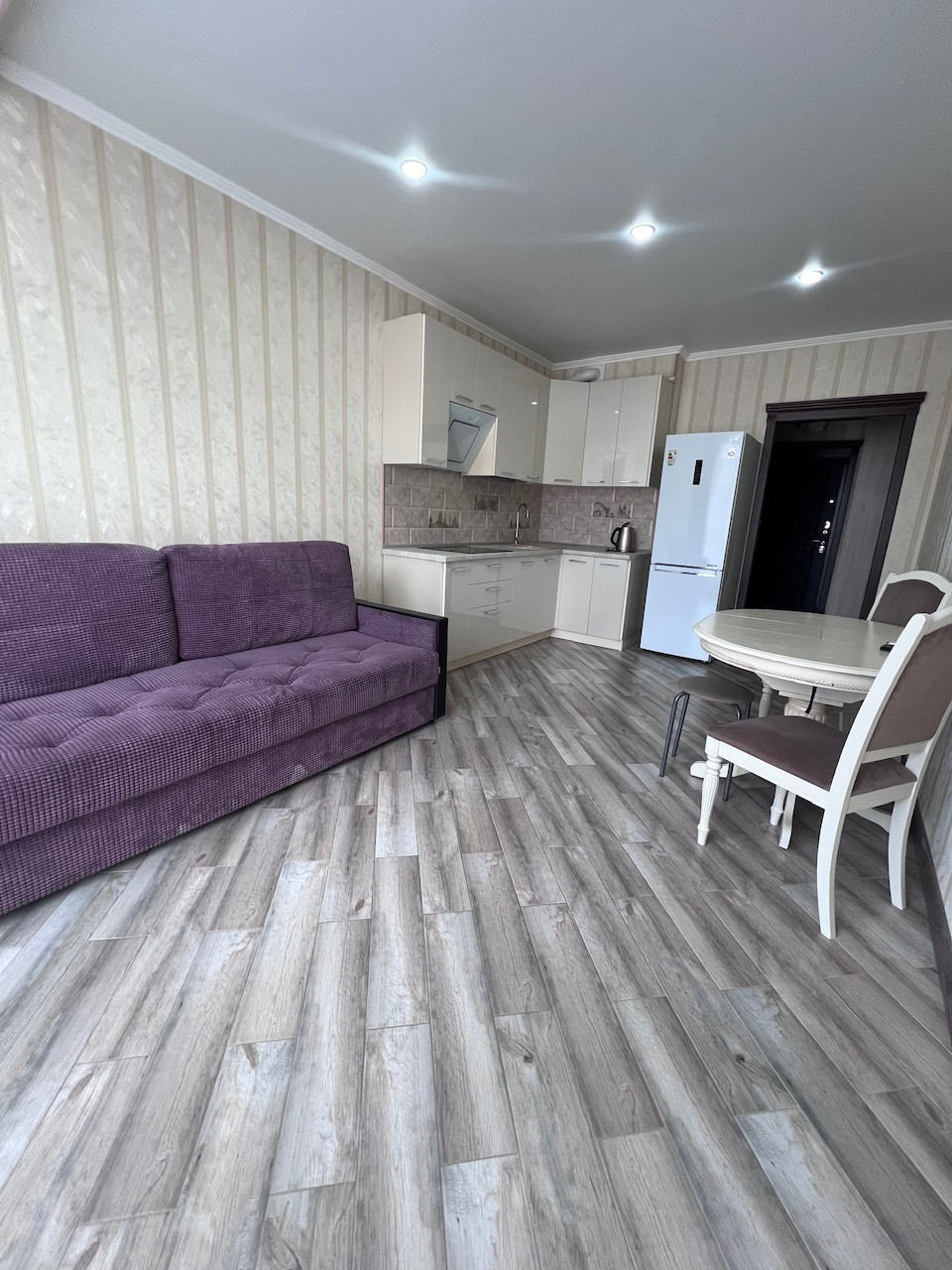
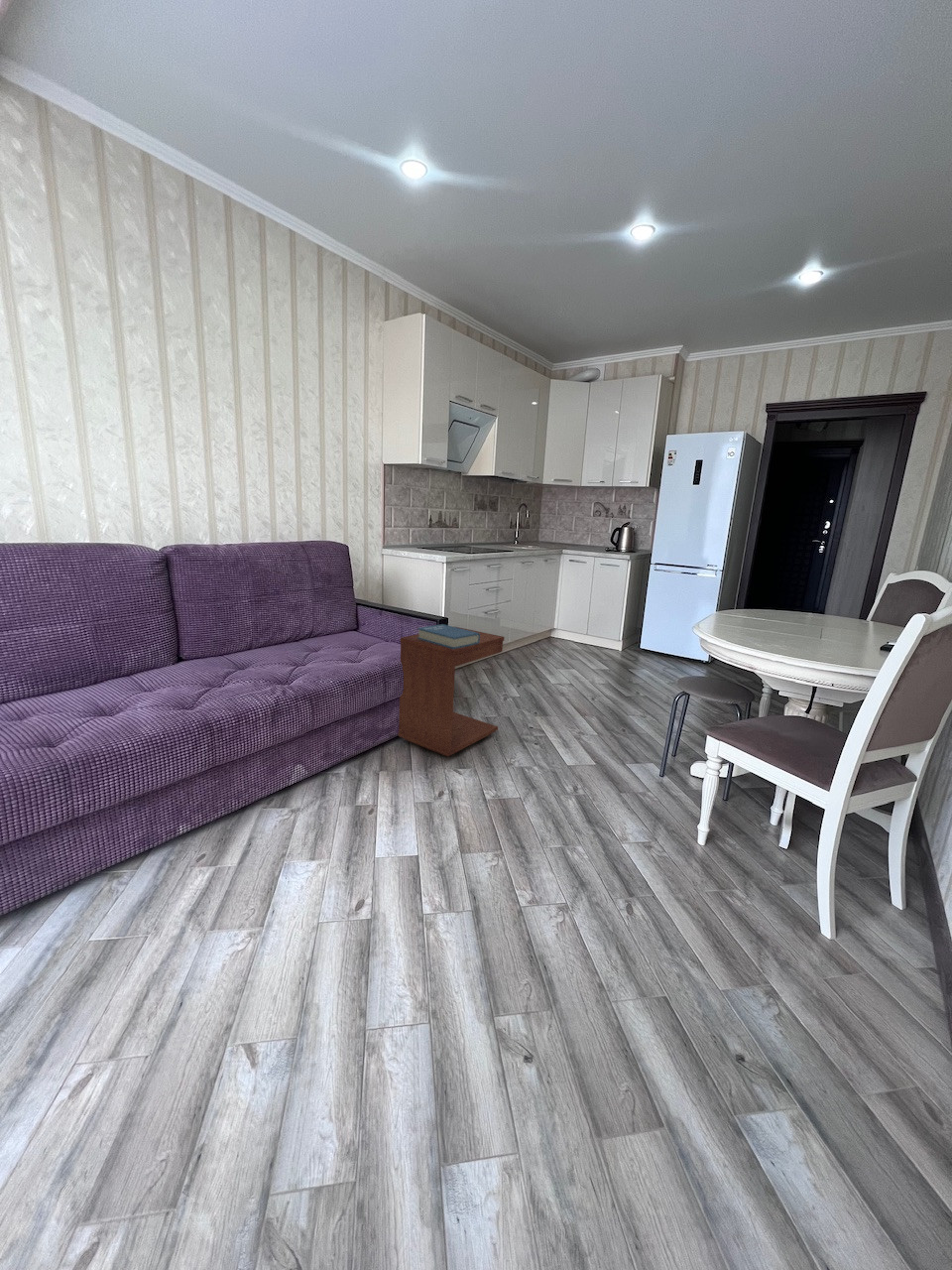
+ side table [398,626,506,758]
+ book [417,623,480,649]
